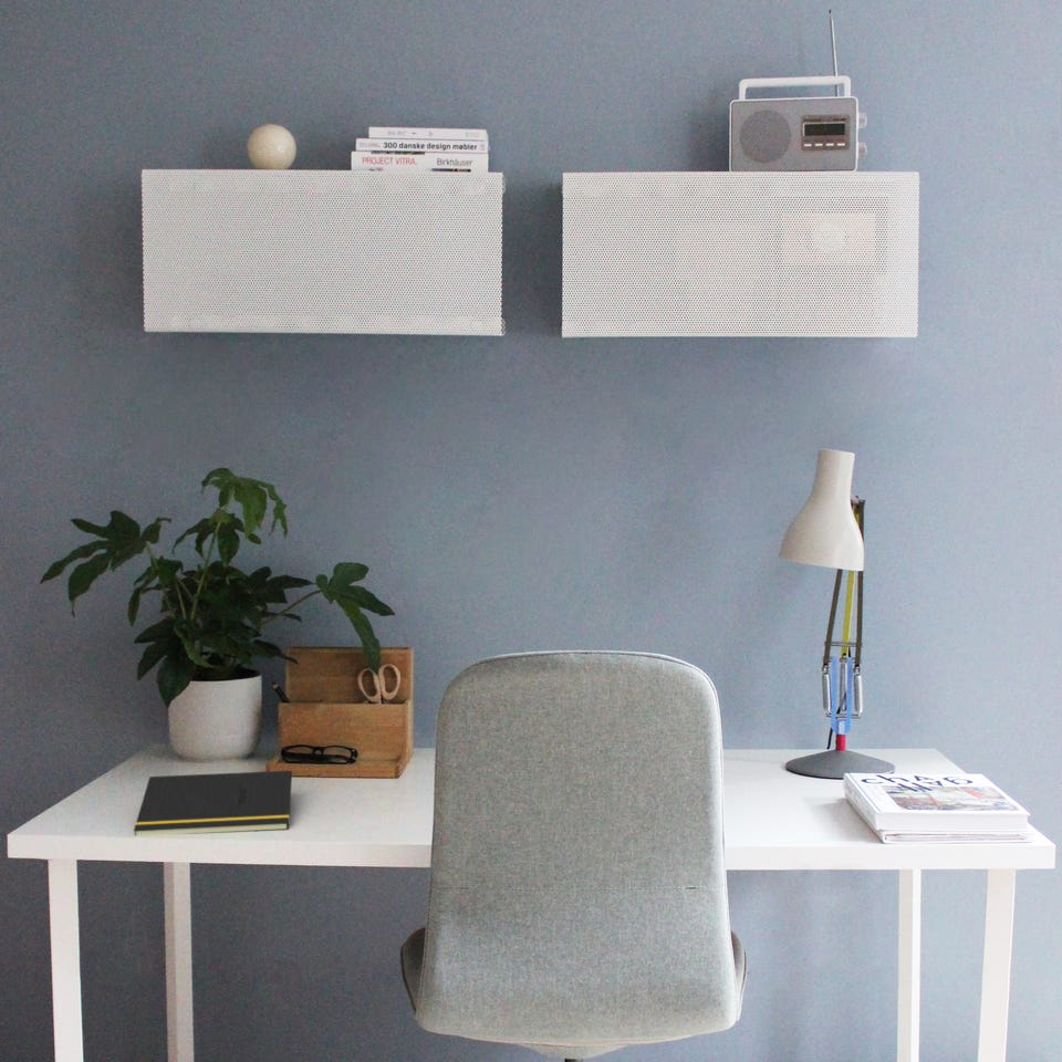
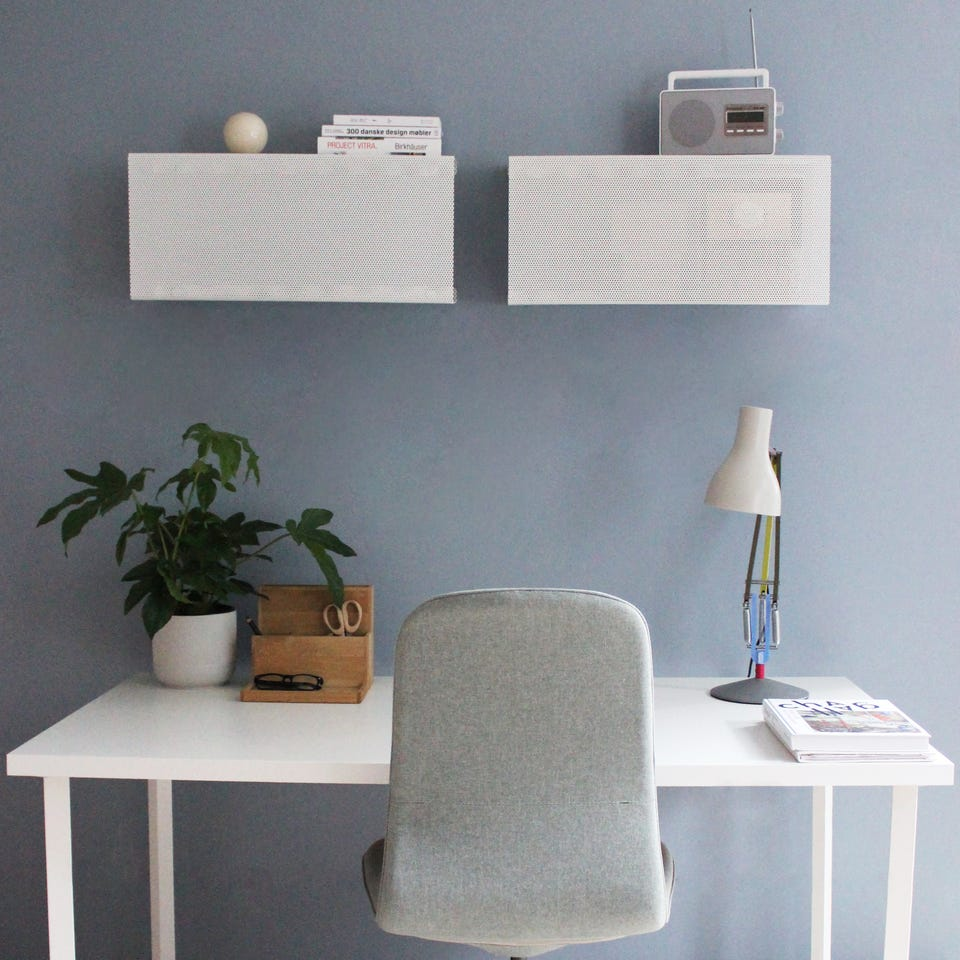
- notepad [133,770,293,837]
